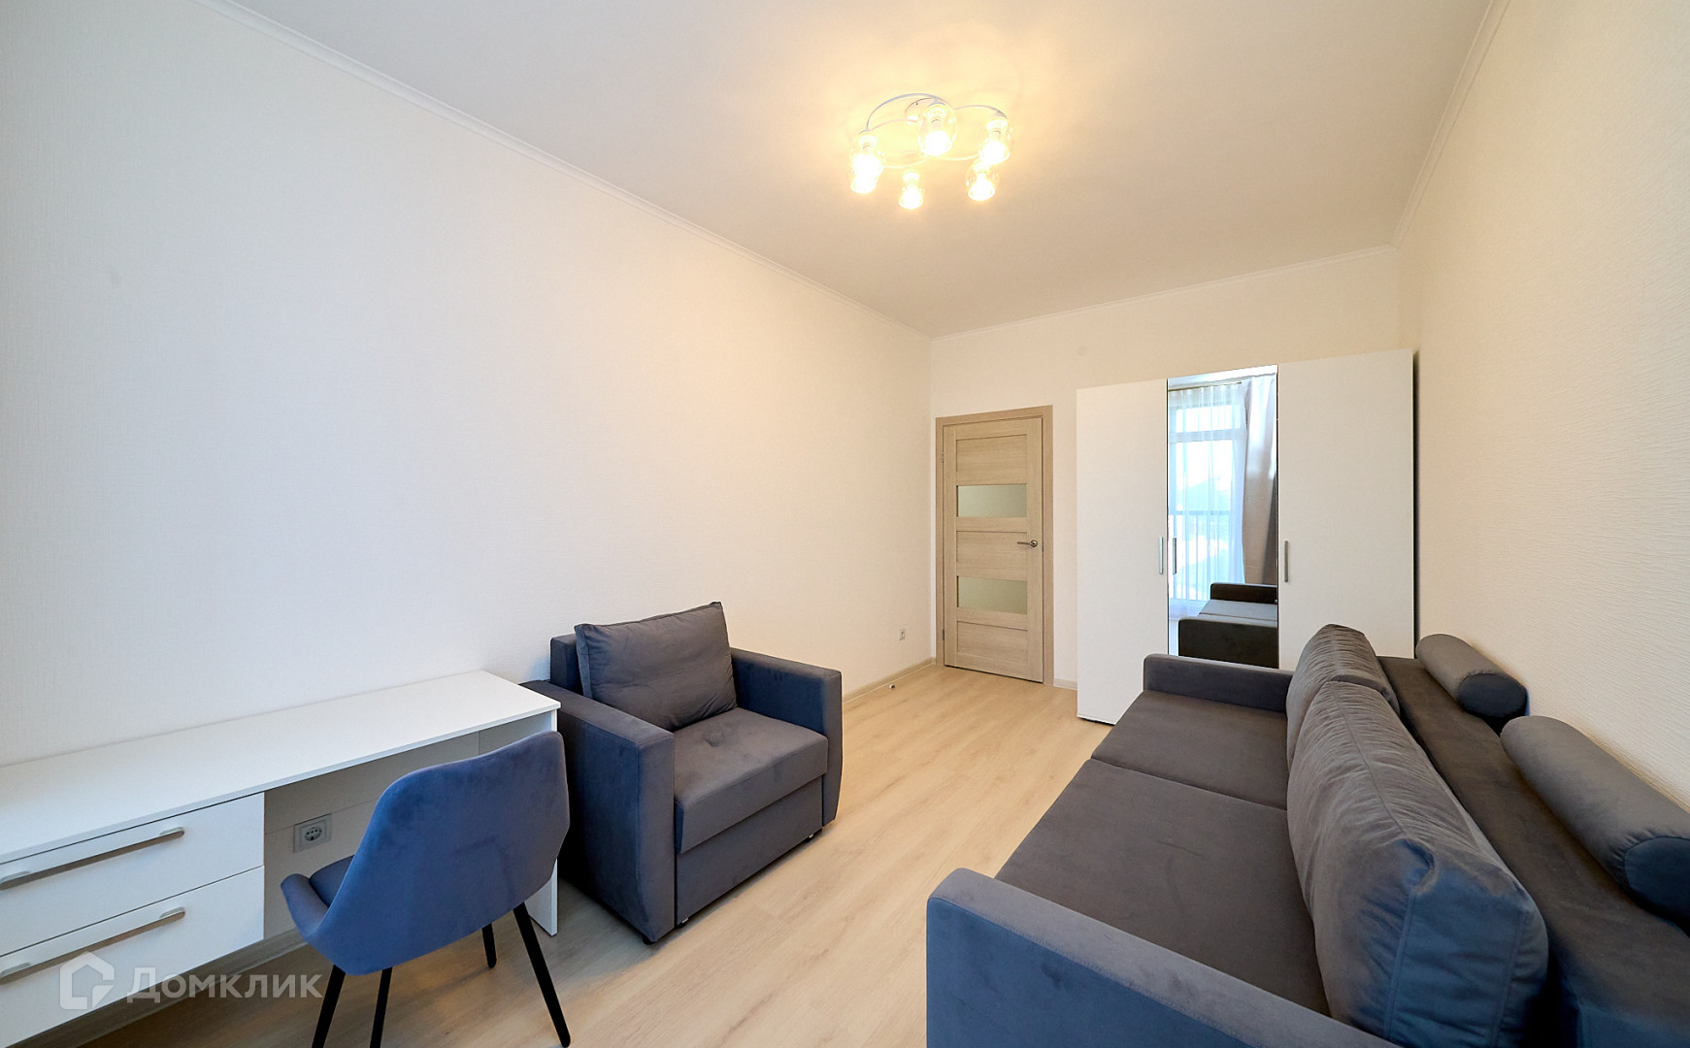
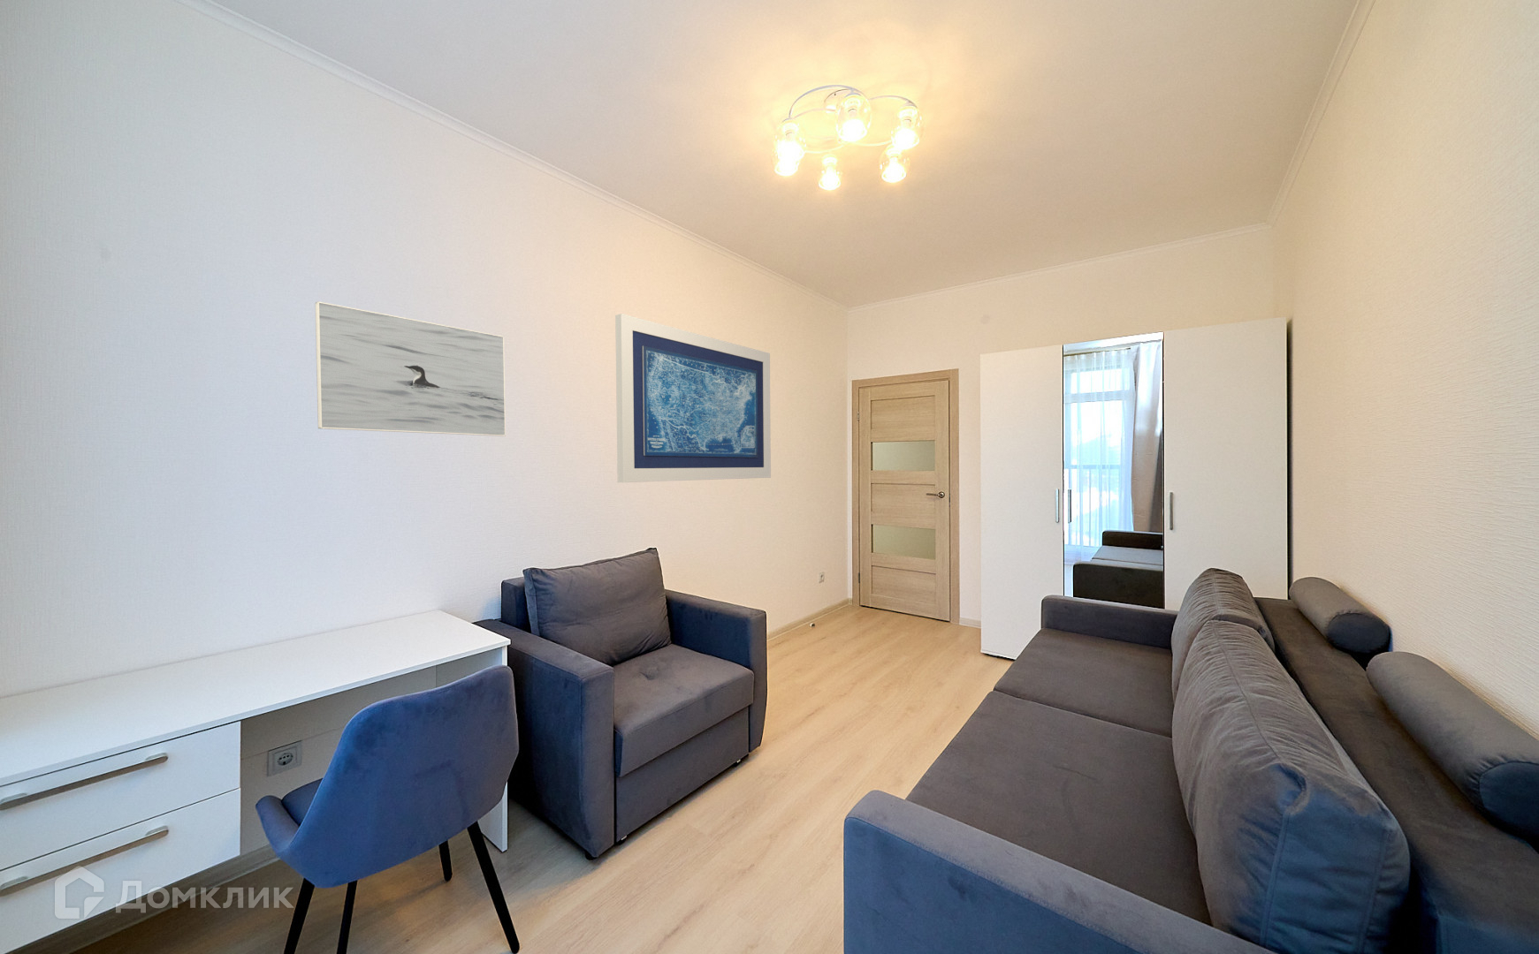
+ wall art [615,313,772,484]
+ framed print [314,300,507,437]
